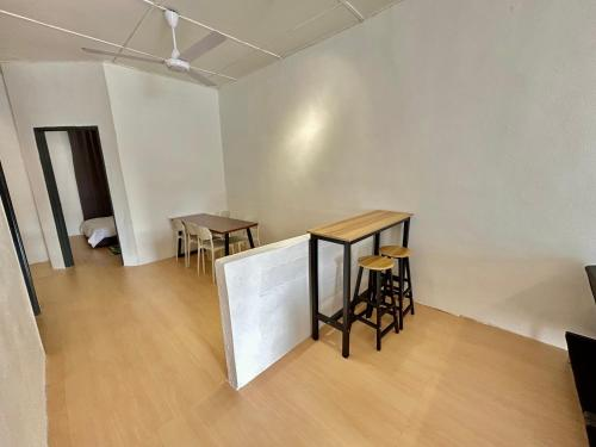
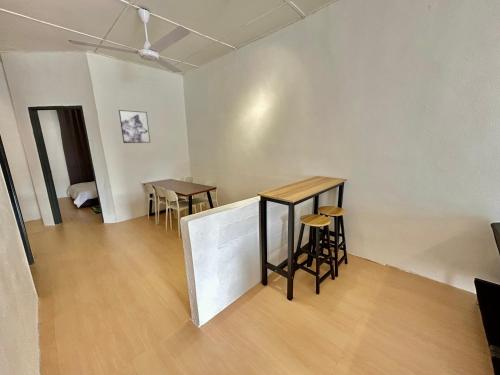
+ wall art [118,109,151,144]
